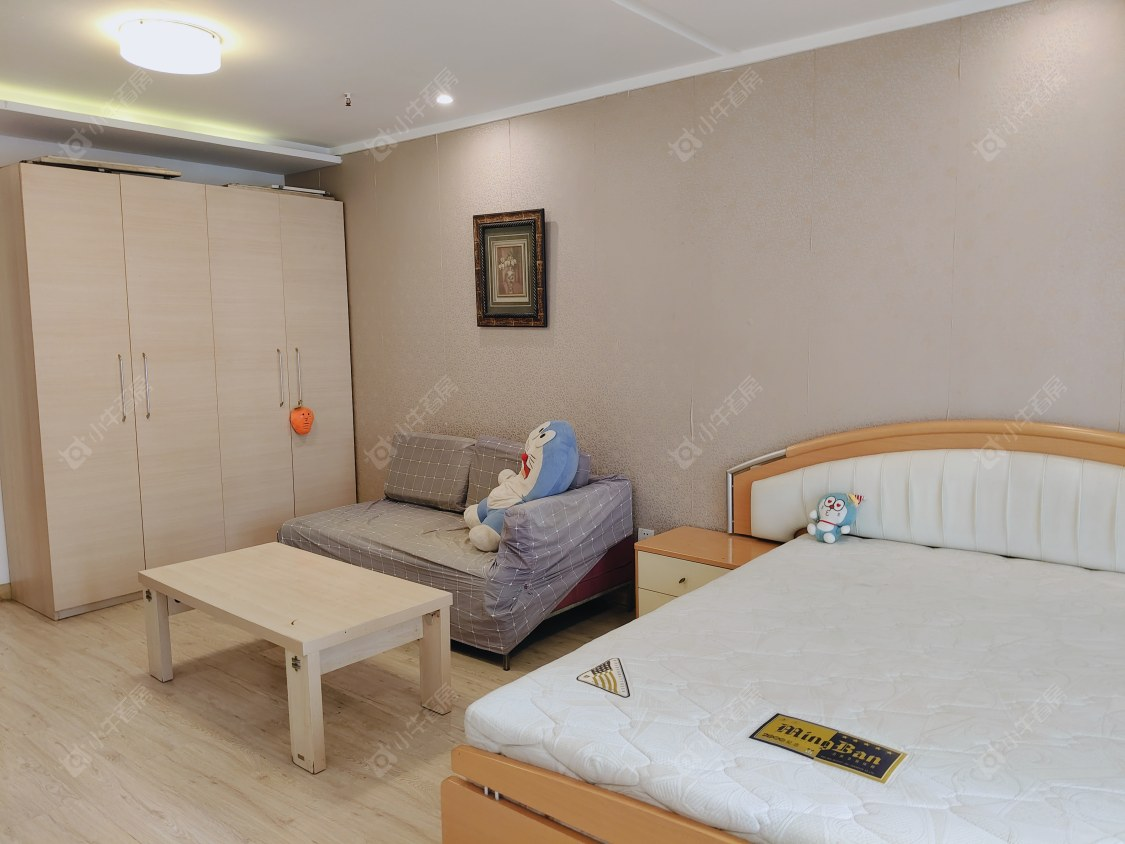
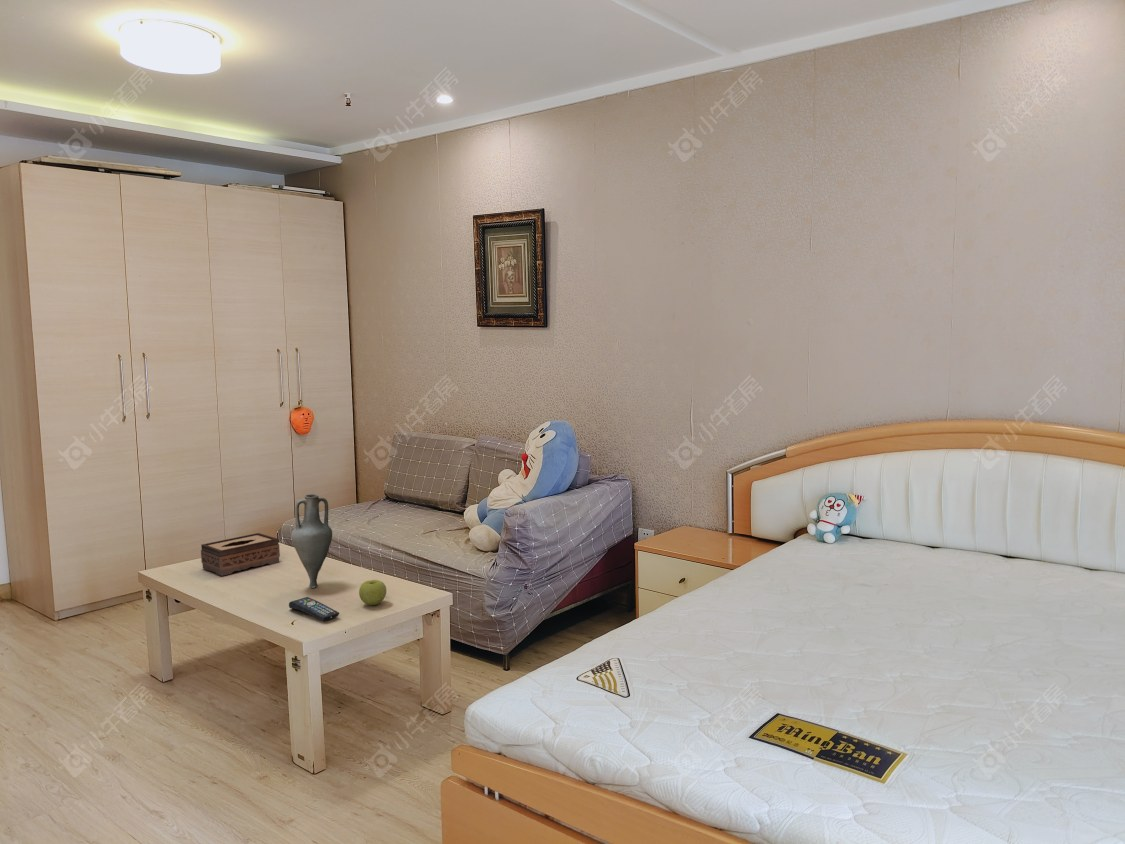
+ vase [291,493,333,589]
+ remote control [288,596,340,622]
+ apple [358,579,387,606]
+ tissue box [200,532,281,577]
